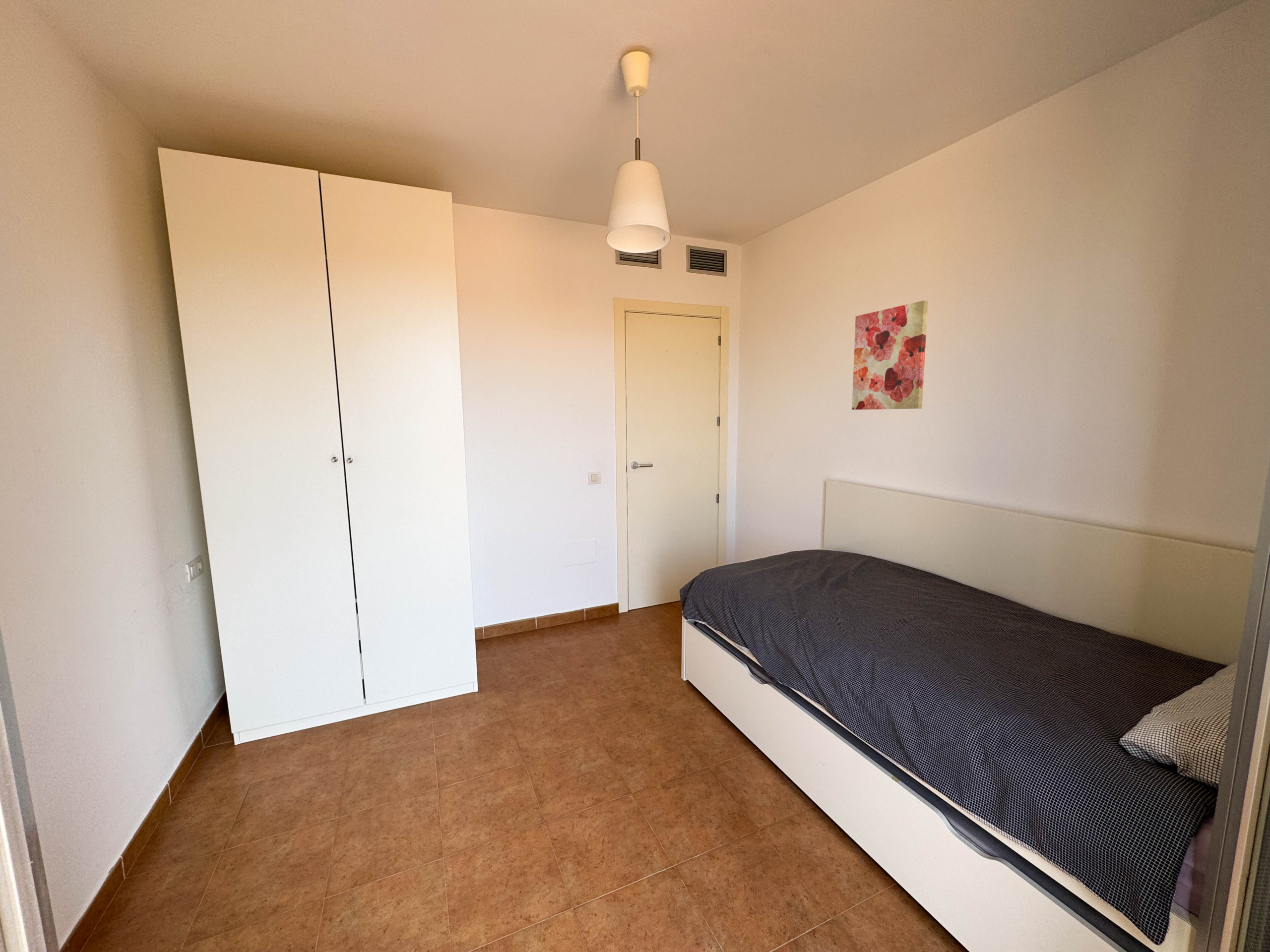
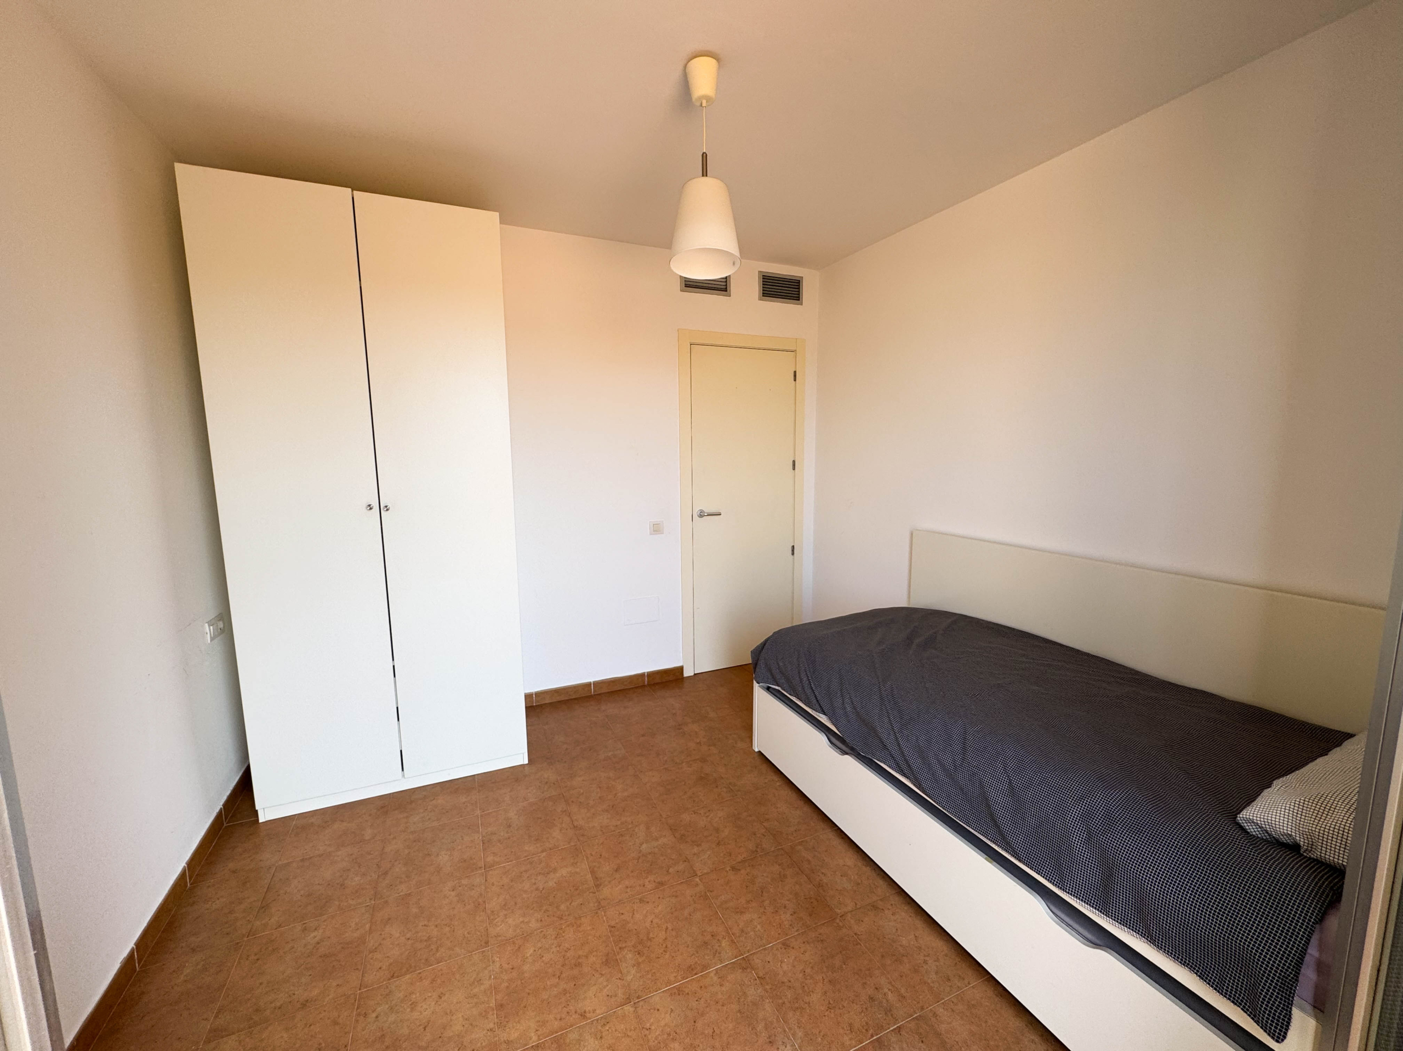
- wall art [851,300,929,410]
